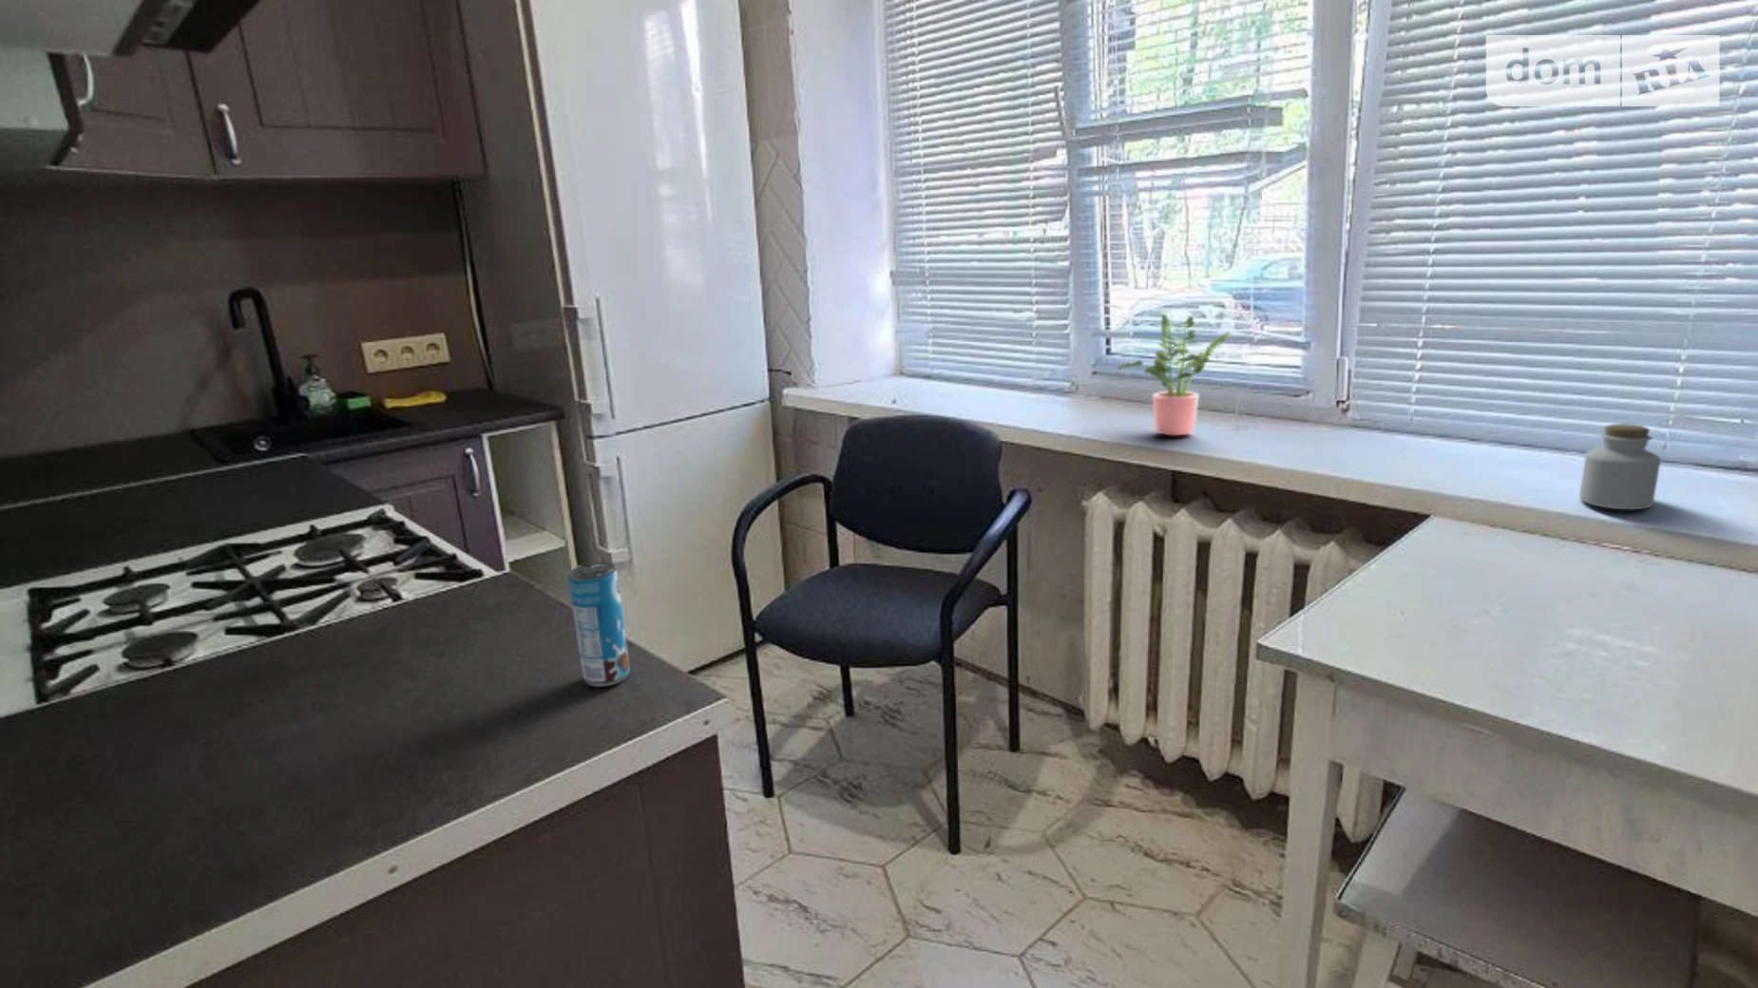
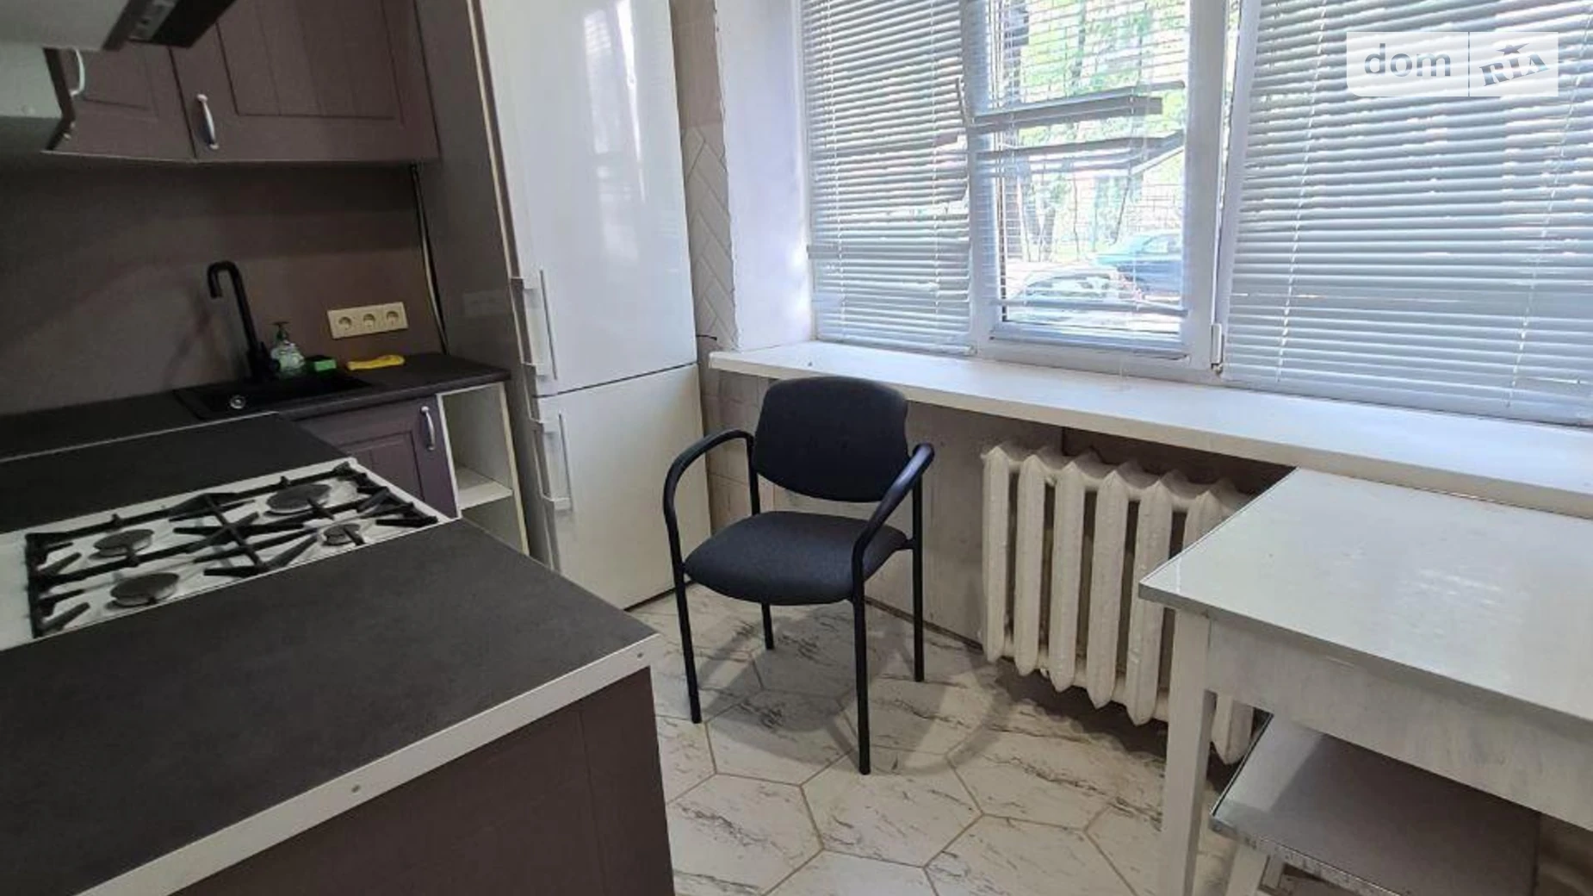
- potted plant [1117,312,1232,435]
- beverage can [566,561,631,688]
- jar [1578,422,1663,510]
